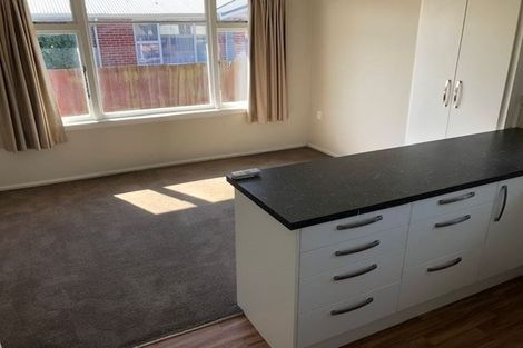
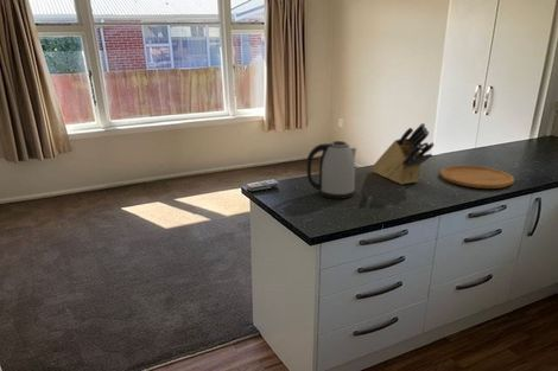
+ kettle [305,140,357,200]
+ cutting board [439,165,515,190]
+ knife block [370,122,436,186]
